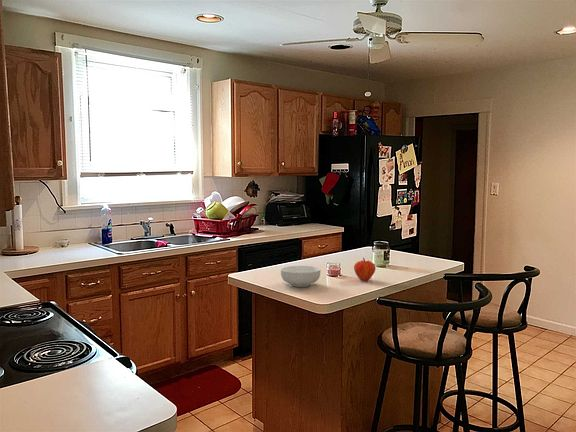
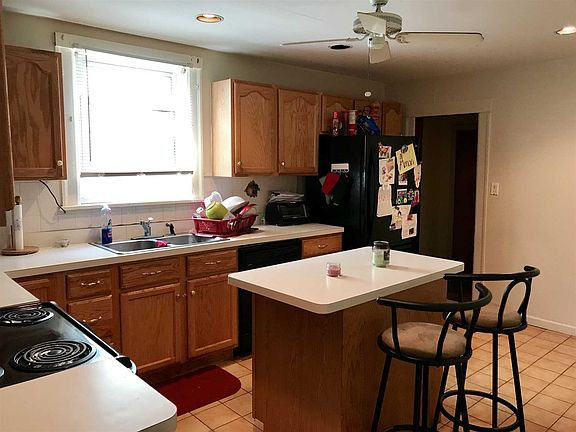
- fruit [353,257,377,282]
- cereal bowl [280,265,321,288]
